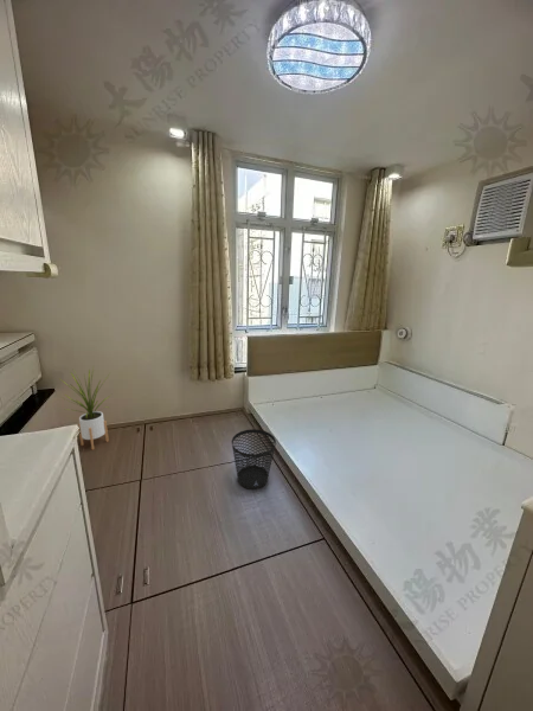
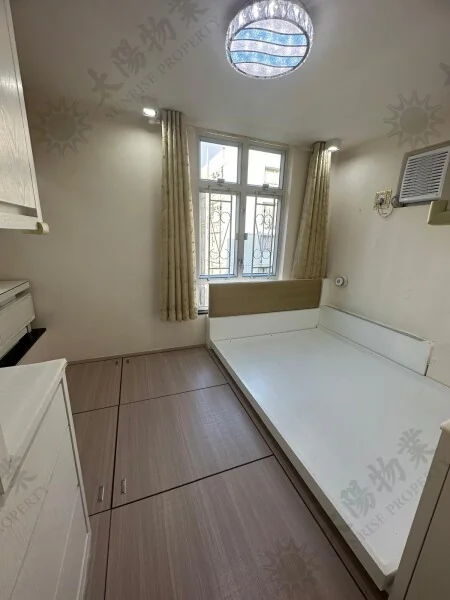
- wastebasket [231,428,277,491]
- house plant [59,366,111,450]
